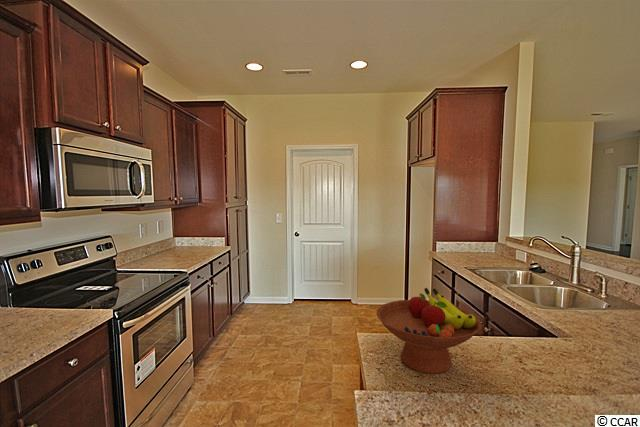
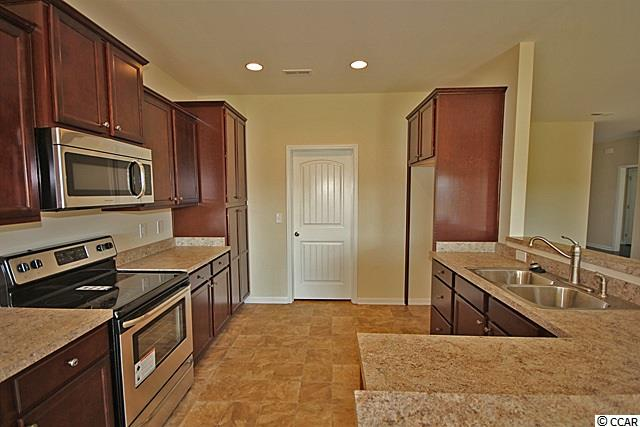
- fruit bowl [375,287,483,375]
